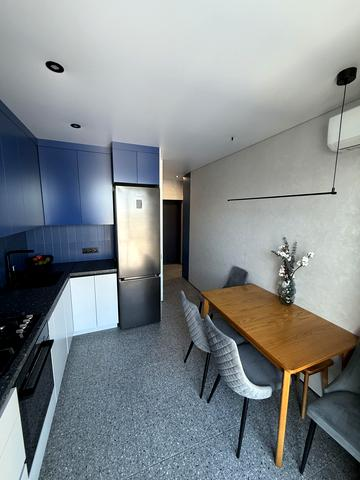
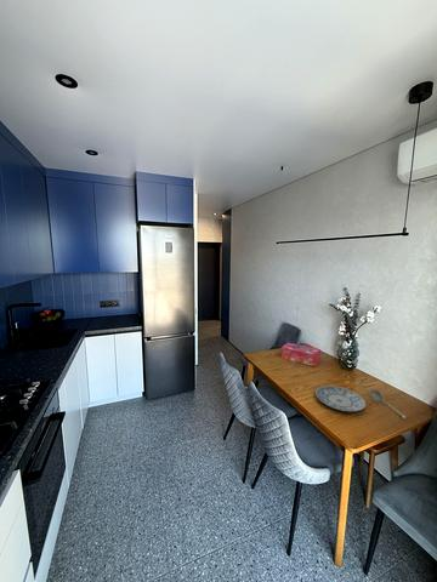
+ tissue box [280,342,322,367]
+ soupspoon [369,388,407,420]
+ plate [314,384,367,412]
